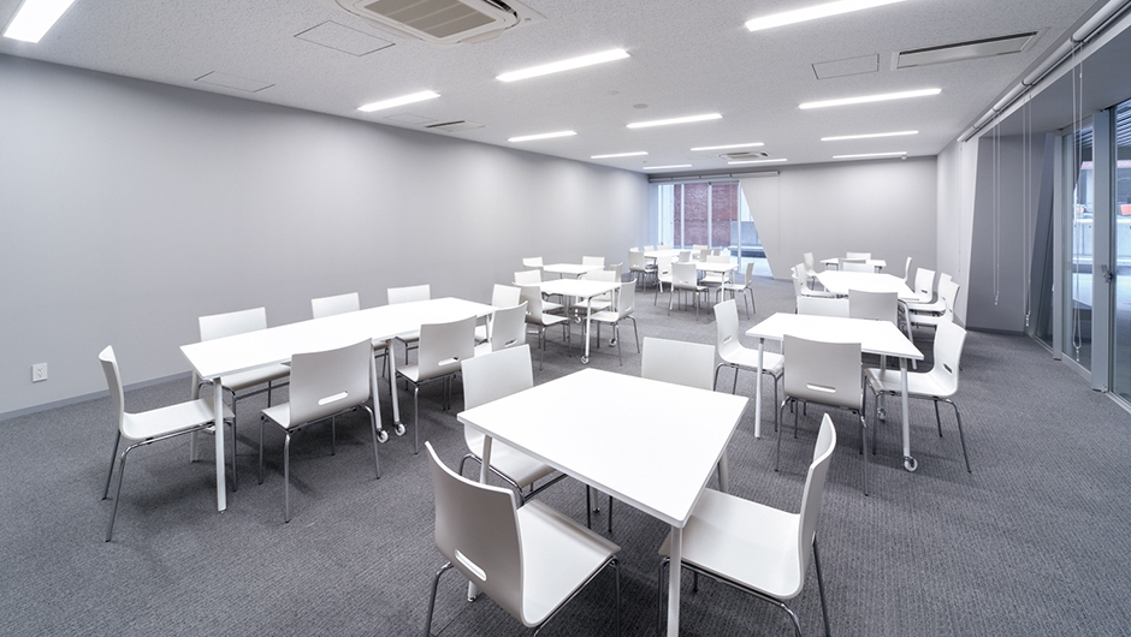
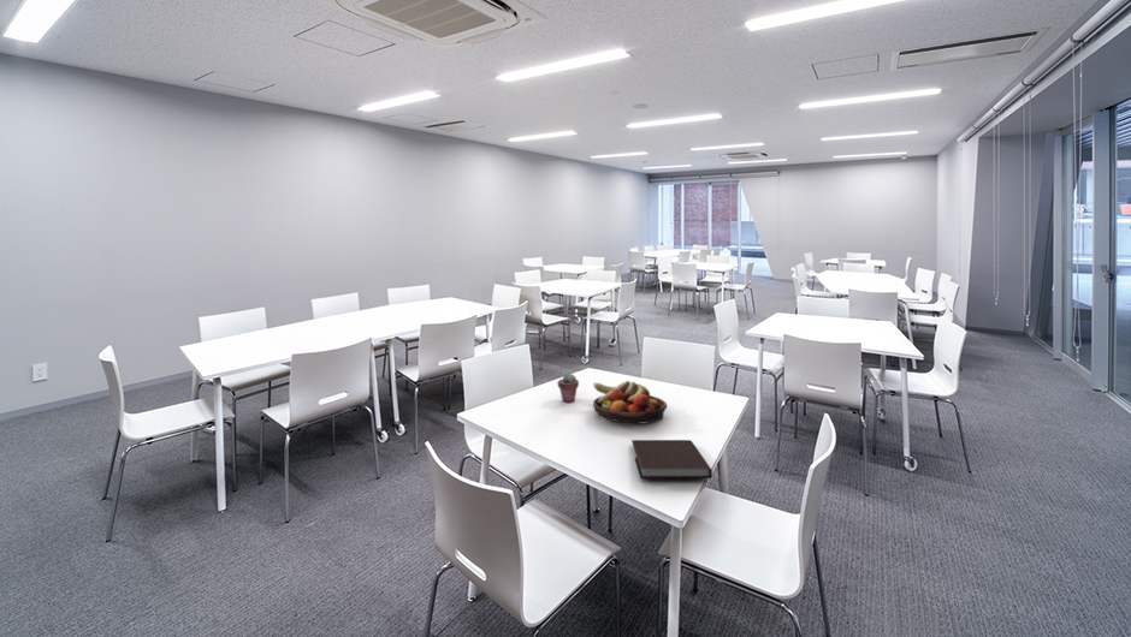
+ notebook [630,439,713,480]
+ fruit bowl [592,380,669,424]
+ potted succulent [556,371,580,403]
